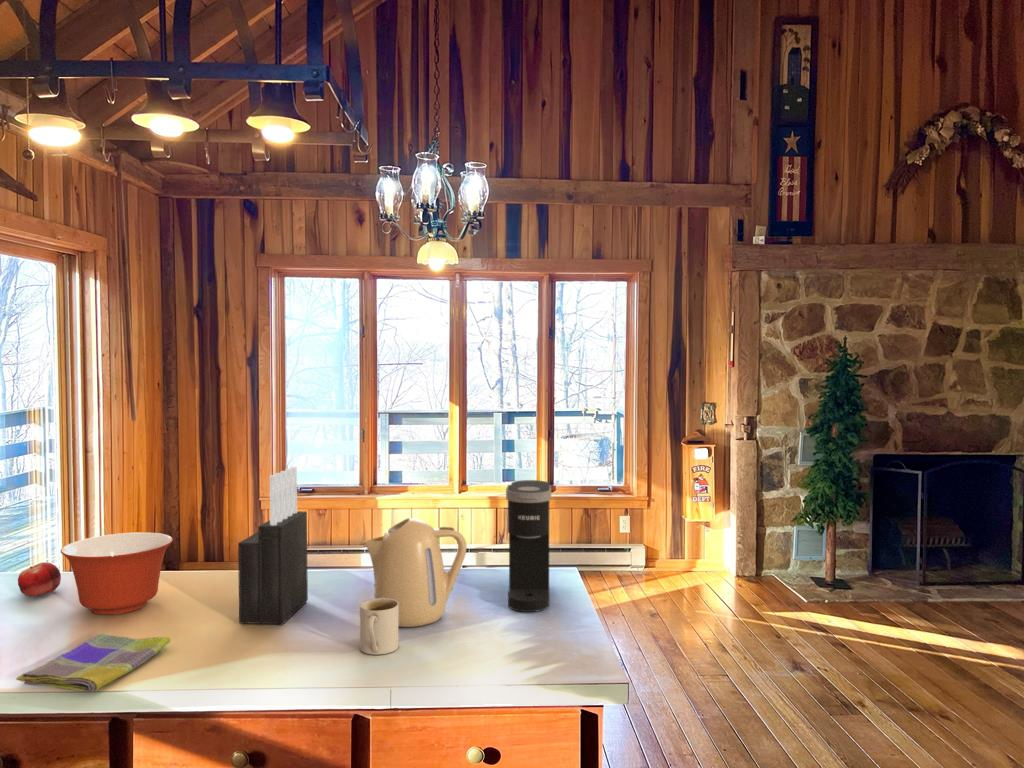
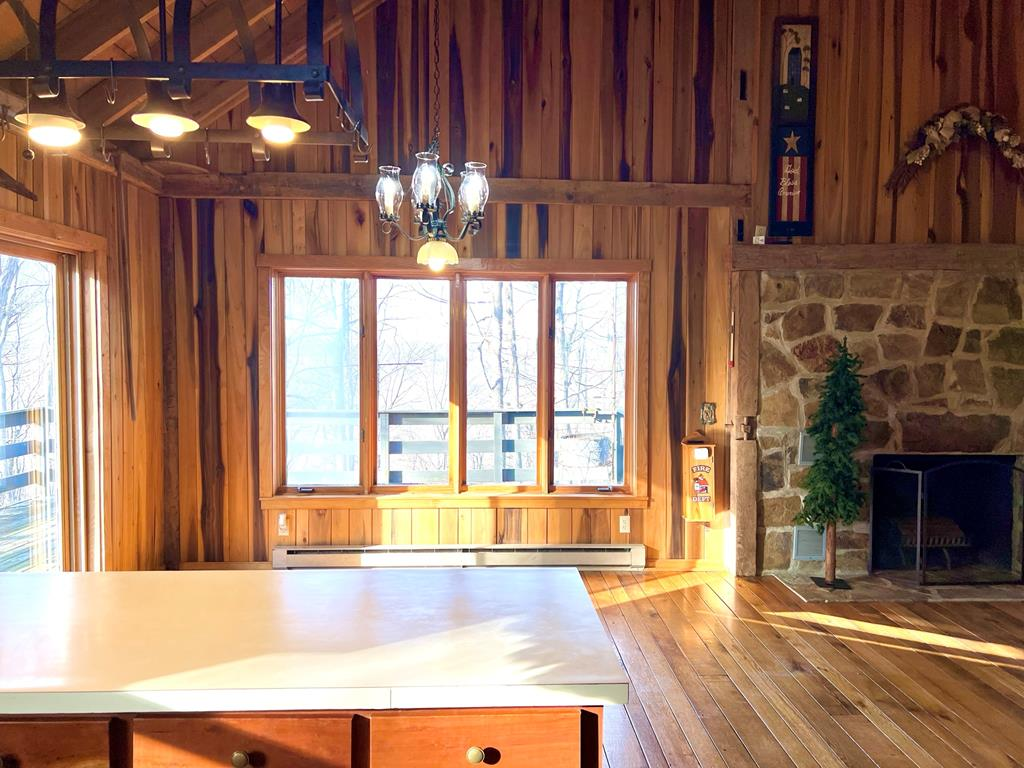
- mixing bowl [60,532,174,615]
- fruit [17,561,62,598]
- dish towel [15,632,171,693]
- coffee maker [505,479,552,613]
- kettle [362,517,468,628]
- knife block [237,466,309,626]
- mug [359,598,400,656]
